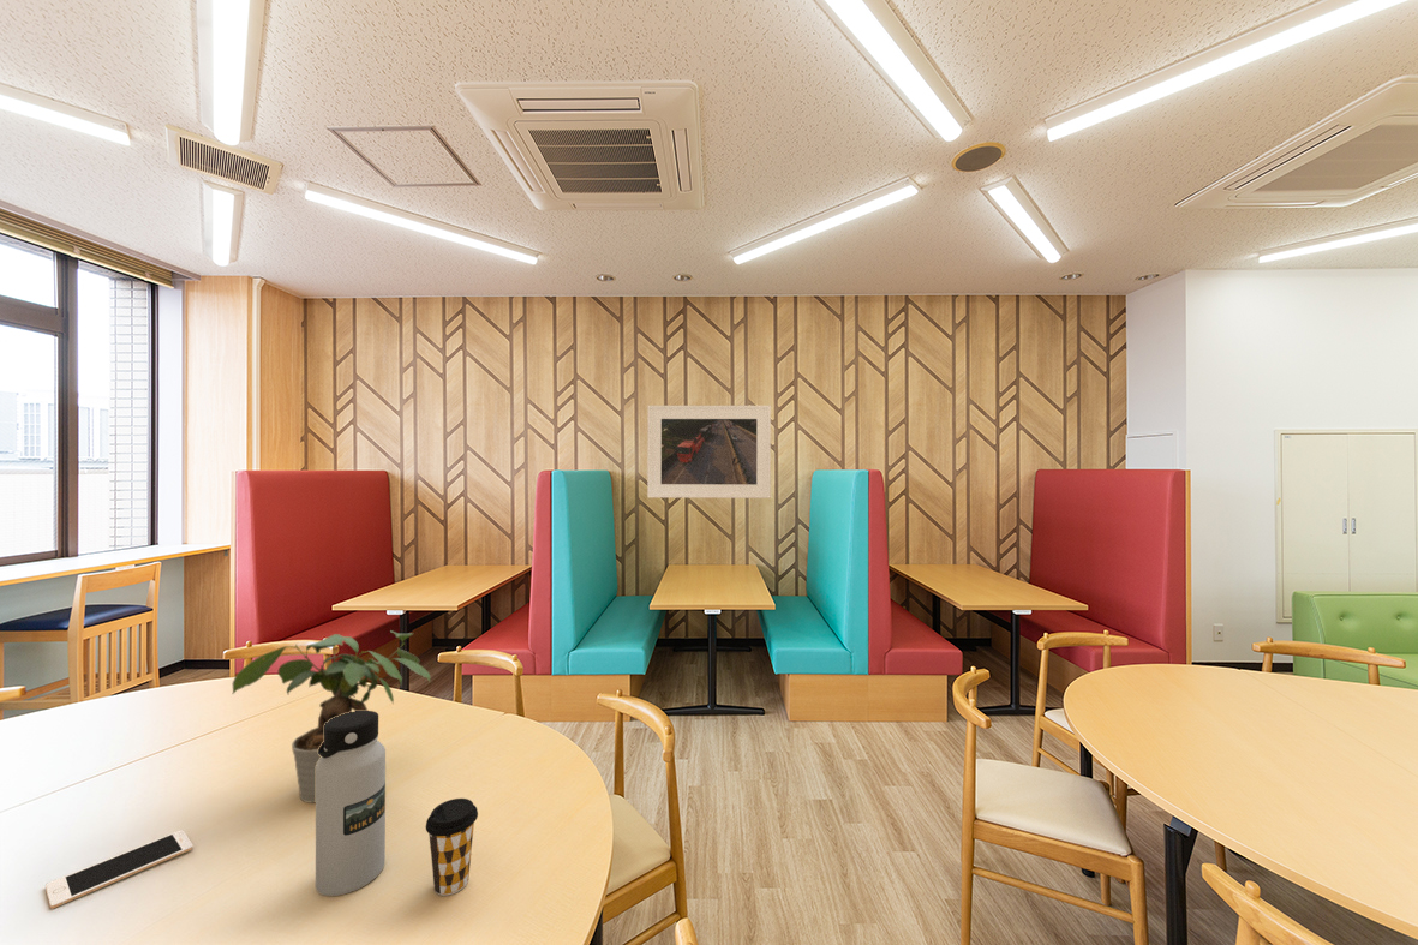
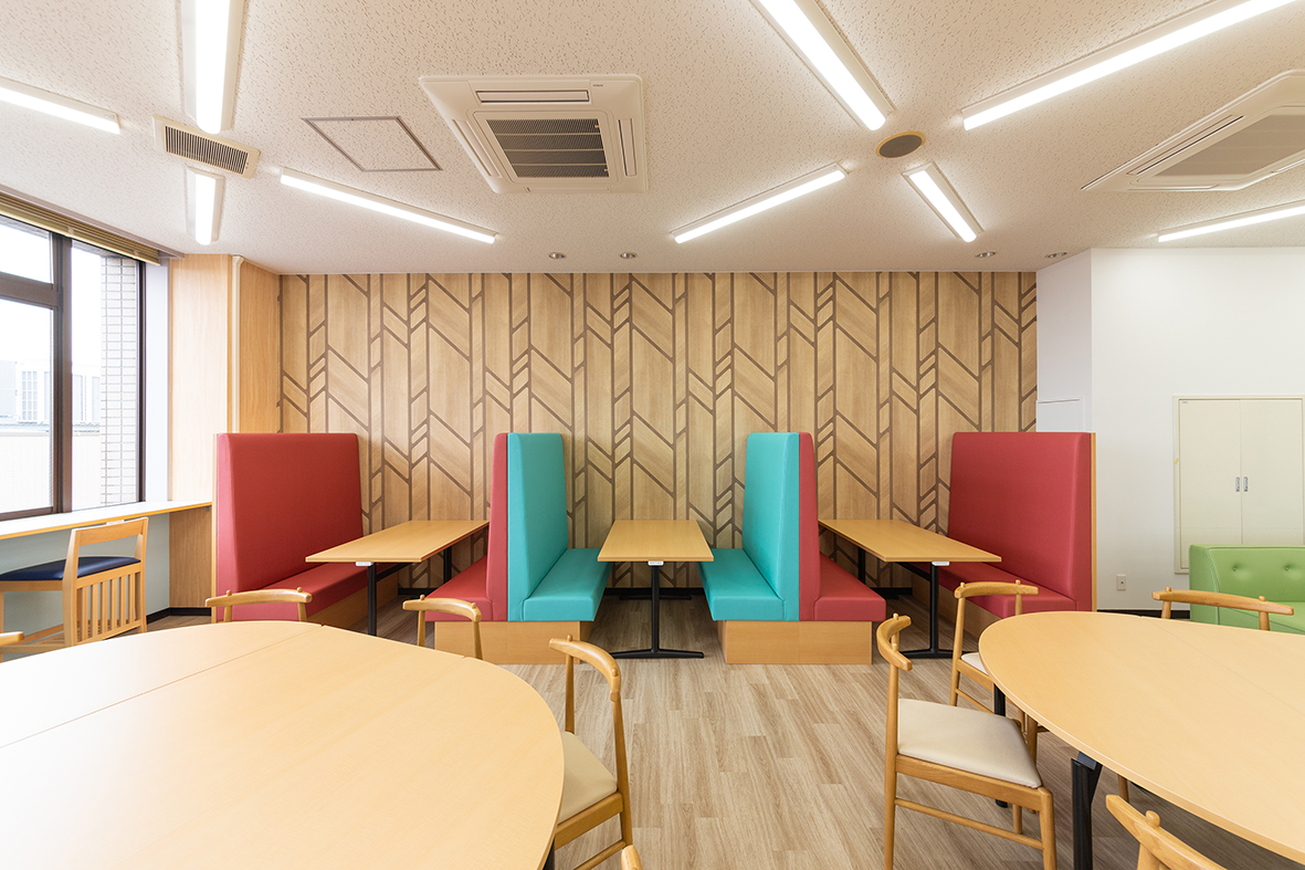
- potted plant [232,629,432,805]
- coffee cup [424,797,479,897]
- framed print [646,405,772,500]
- cell phone [44,829,195,910]
- water bottle [315,710,387,897]
